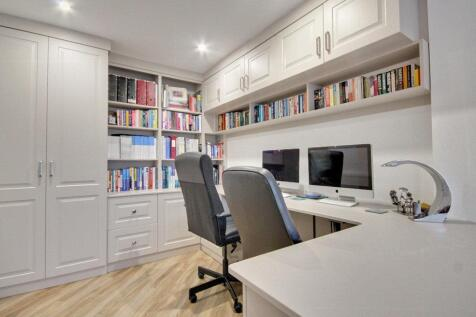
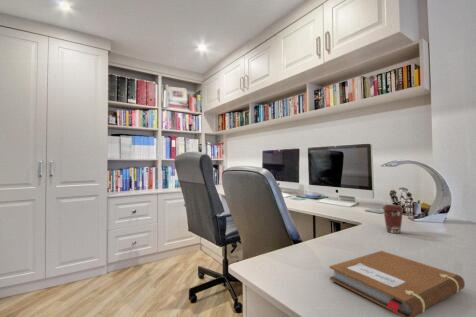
+ notebook [328,250,466,317]
+ coffee cup [382,204,405,234]
